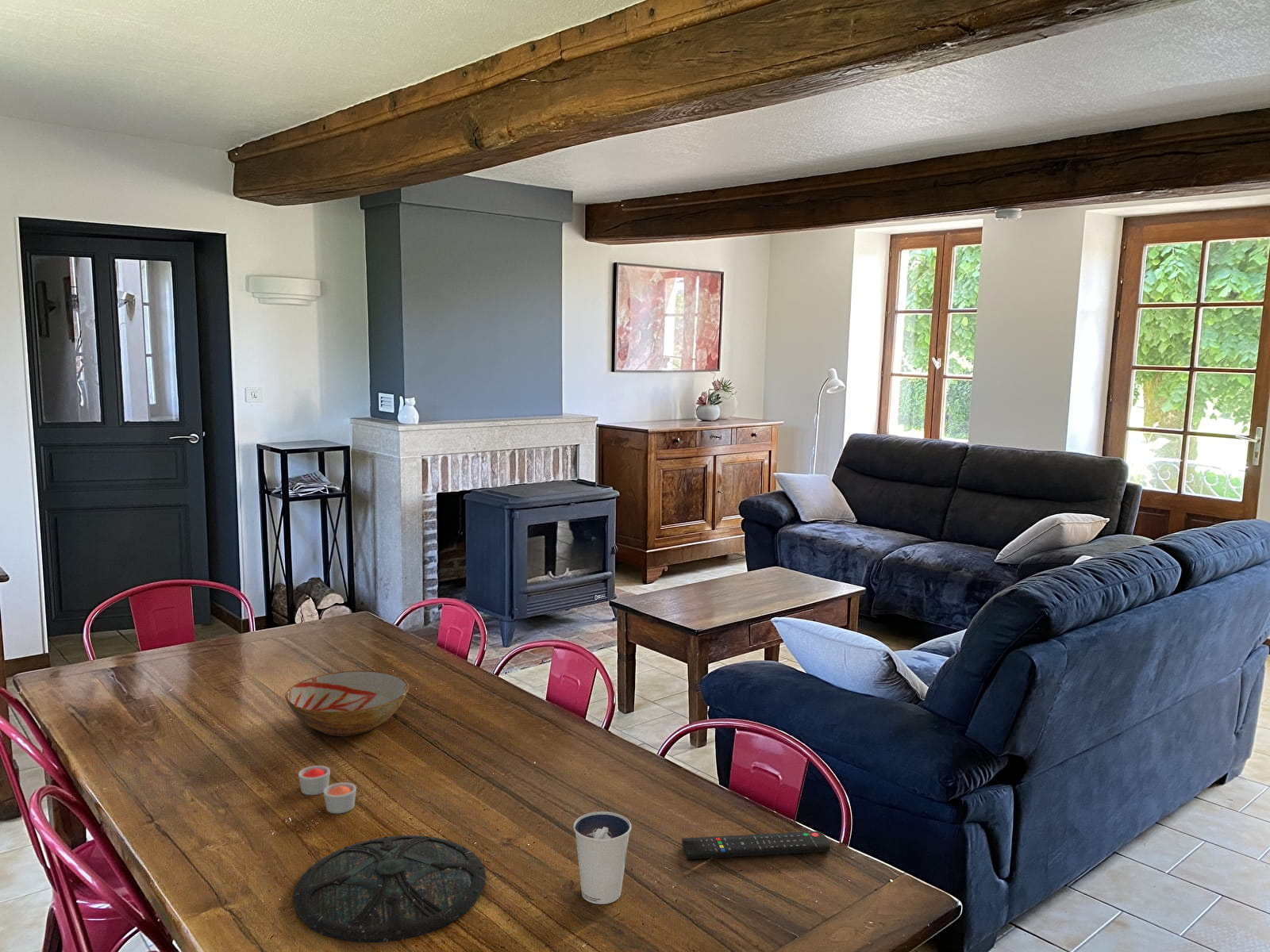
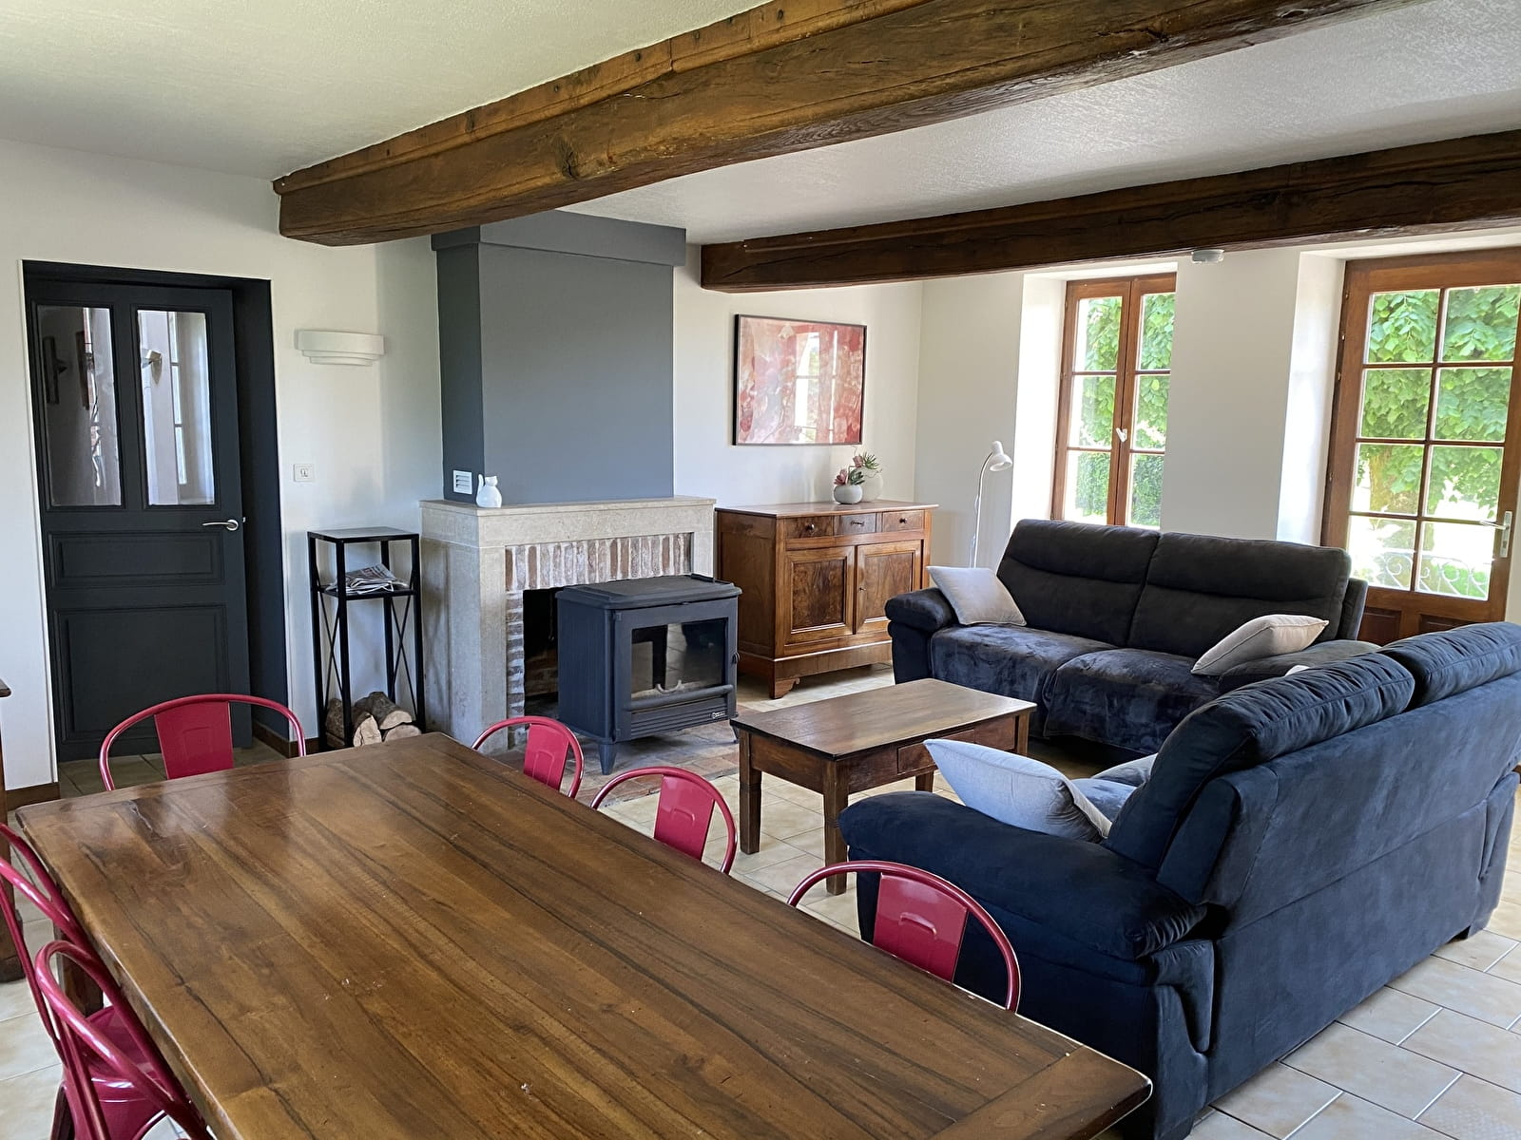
- remote control [681,831,830,860]
- plate [292,835,487,943]
- candle [298,765,357,814]
- bowl [284,670,410,737]
- dixie cup [572,811,632,905]
